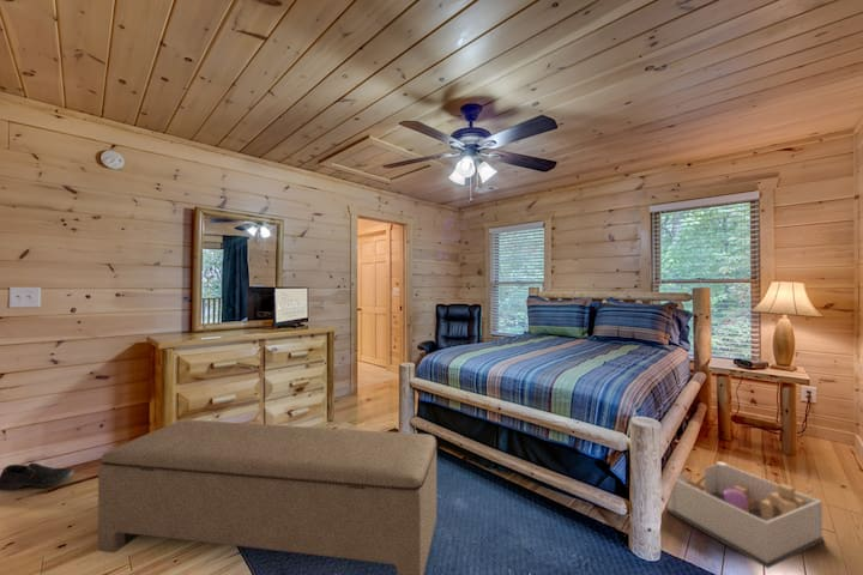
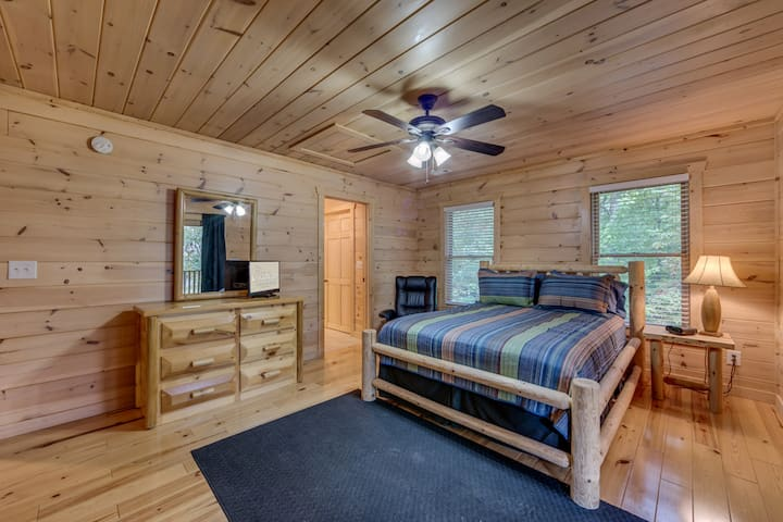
- bench [97,419,437,575]
- storage bin [665,460,825,570]
- shoe [0,461,76,491]
